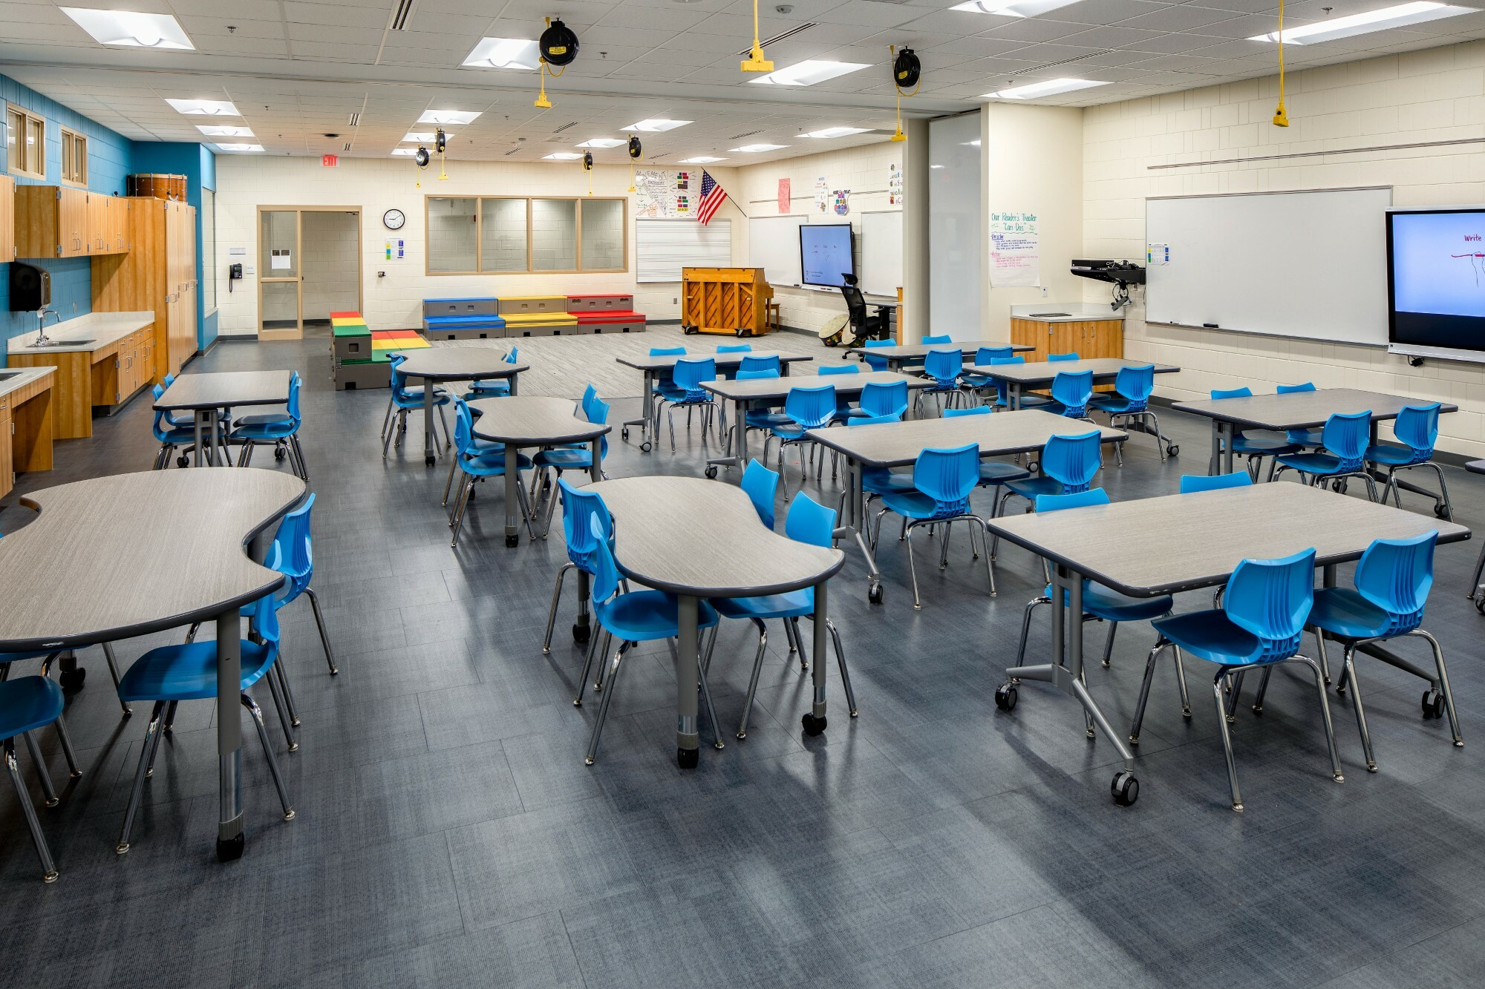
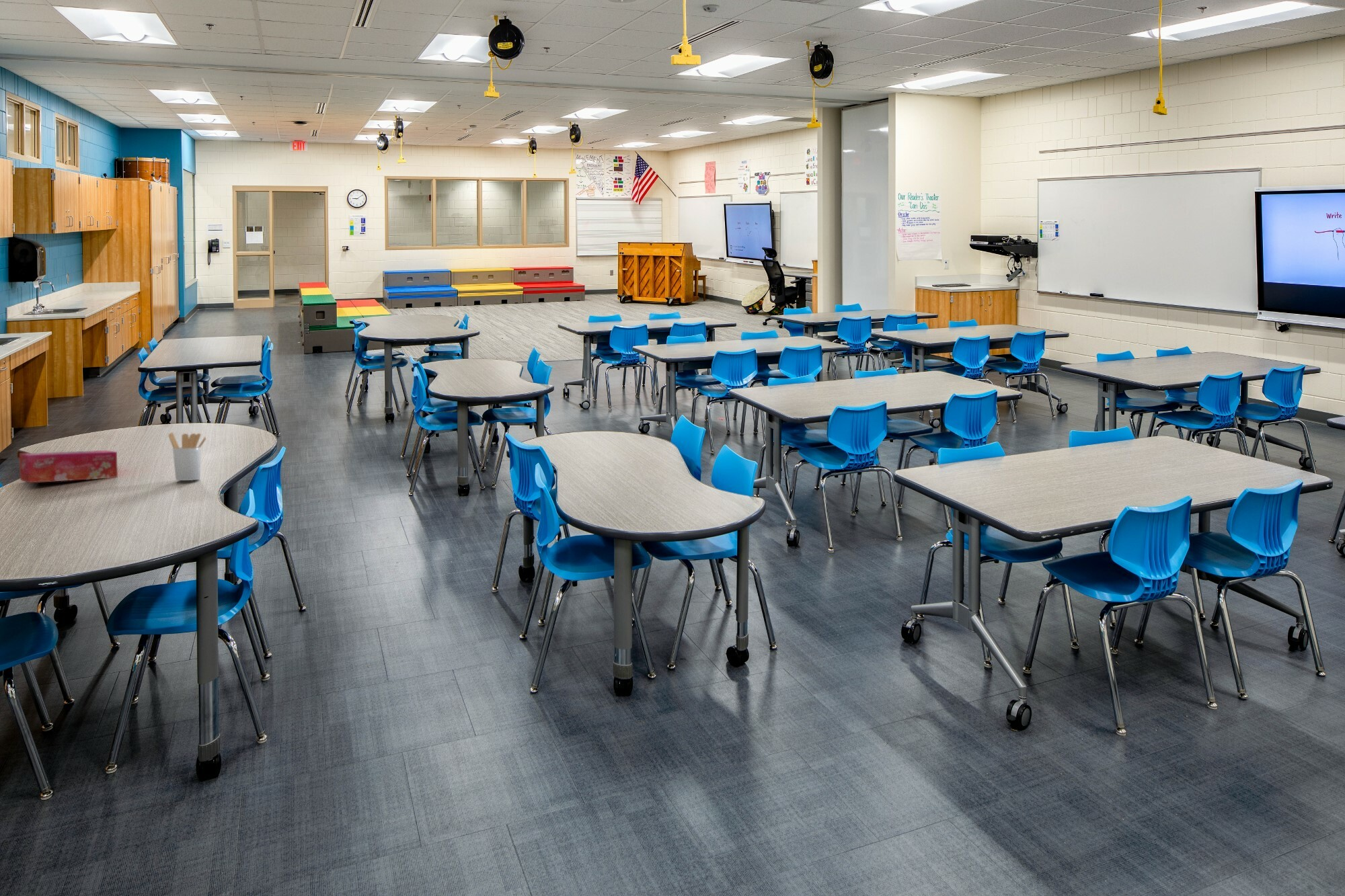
+ utensil holder [168,432,207,481]
+ tissue box [19,450,118,483]
